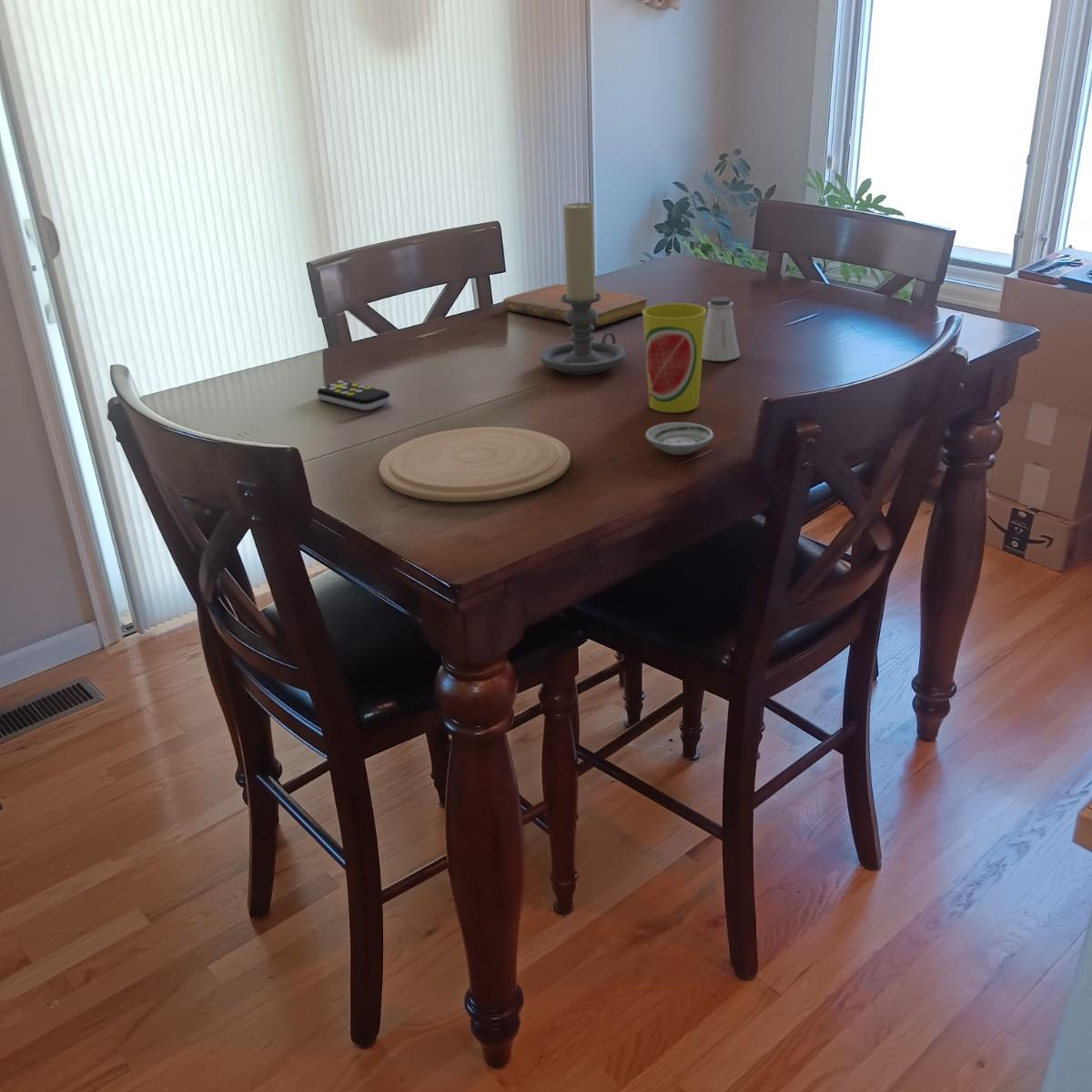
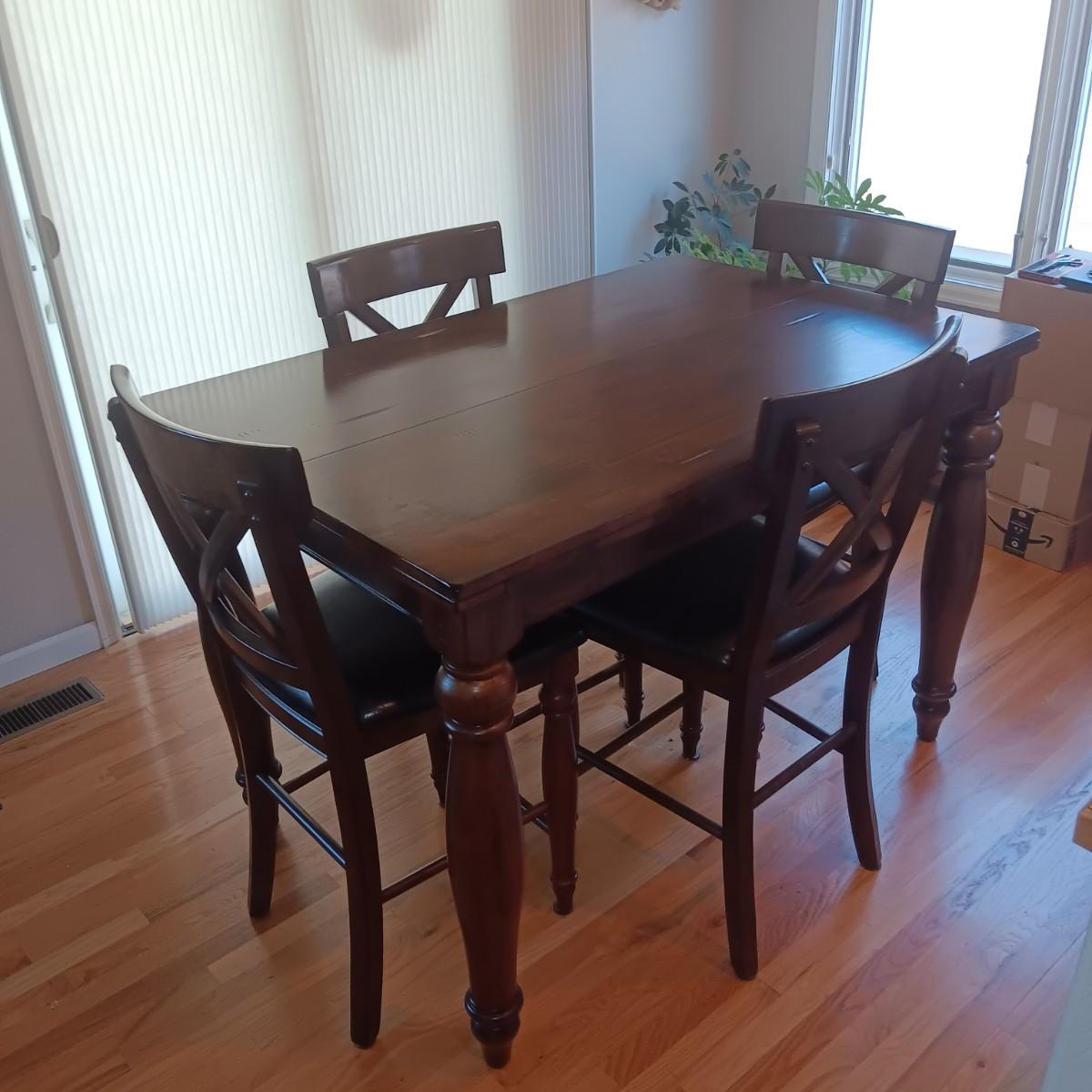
- plate [379,426,571,503]
- saucer [644,421,714,456]
- notebook [502,283,649,328]
- candle holder [539,200,627,376]
- remote control [317,379,391,411]
- cup [642,302,707,413]
- saltshaker [703,296,741,362]
